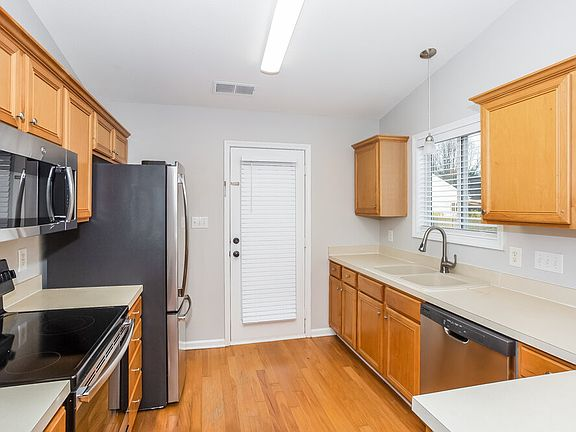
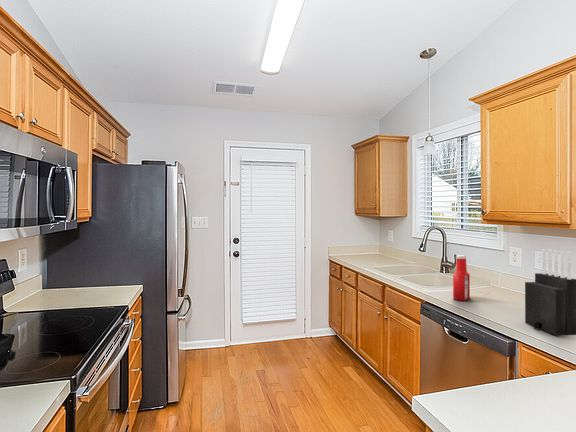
+ soap bottle [452,254,471,302]
+ knife block [524,248,576,337]
